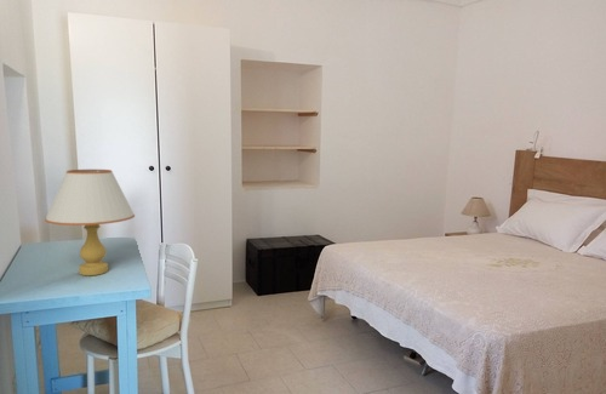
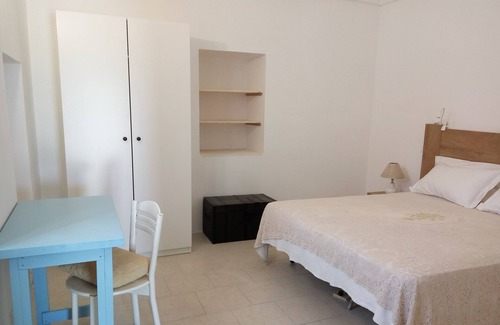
- table lamp [44,169,136,276]
